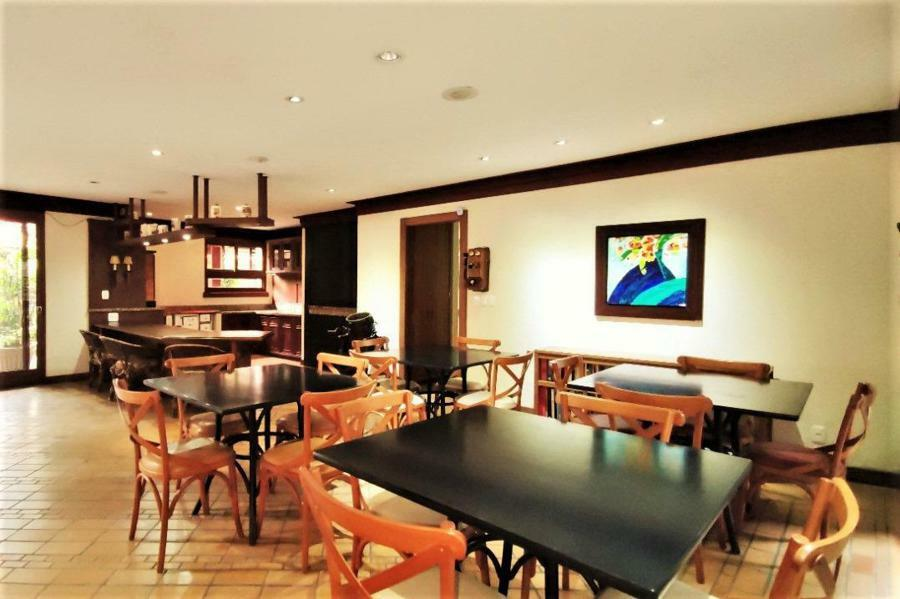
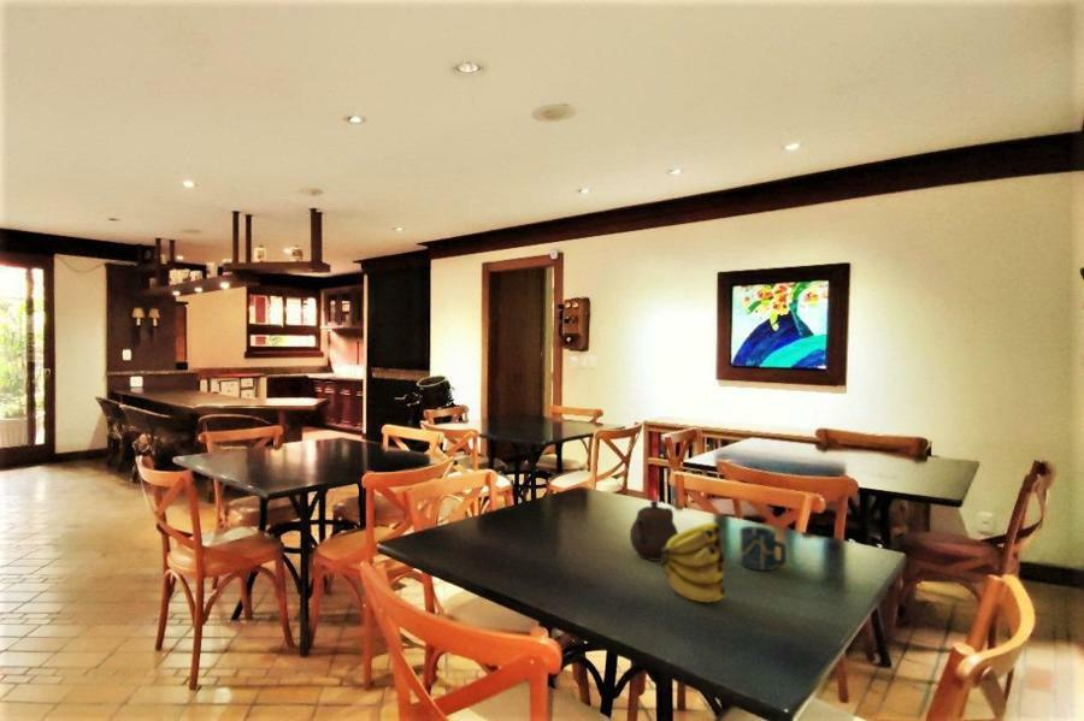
+ banana [658,521,727,603]
+ teapot [629,500,679,562]
+ cup [738,525,788,572]
